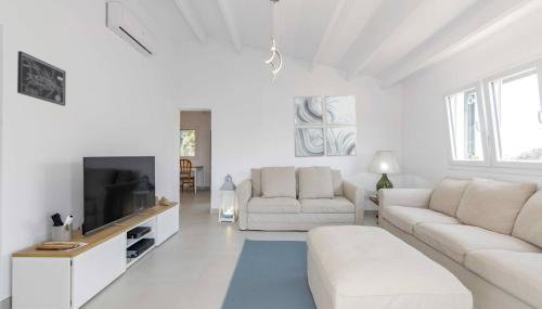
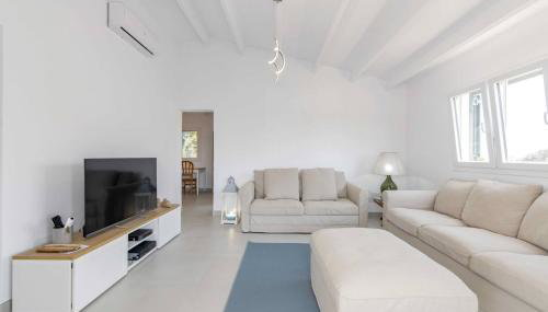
- wall art [16,50,67,107]
- wall art [293,93,358,158]
